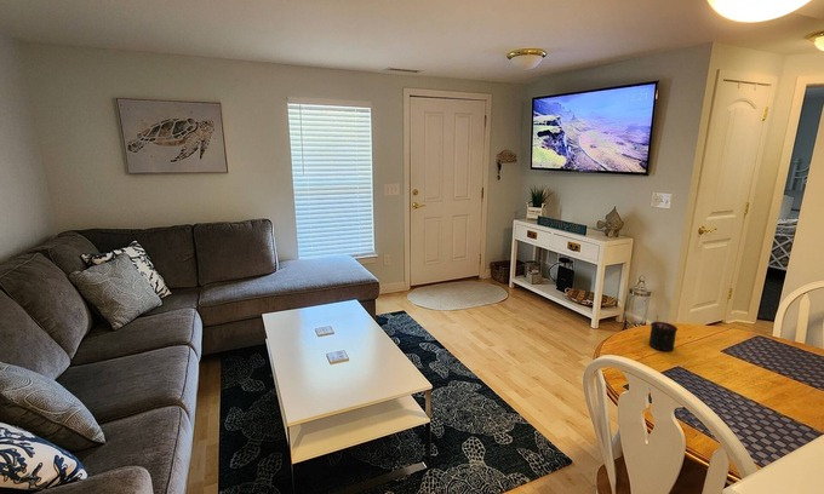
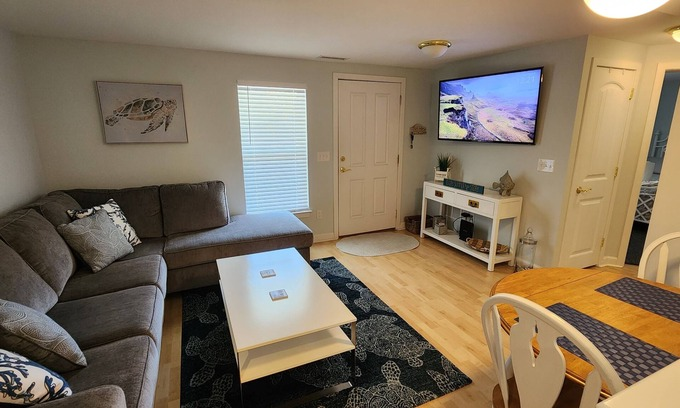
- candle [648,315,679,352]
